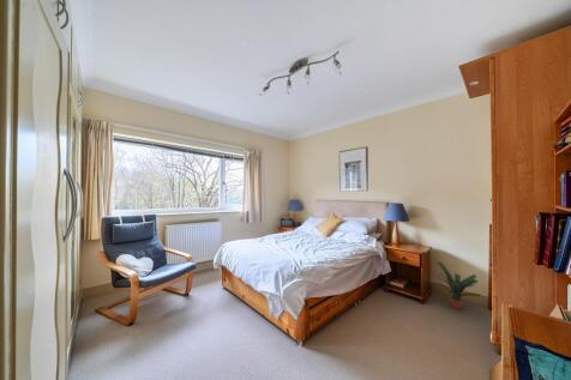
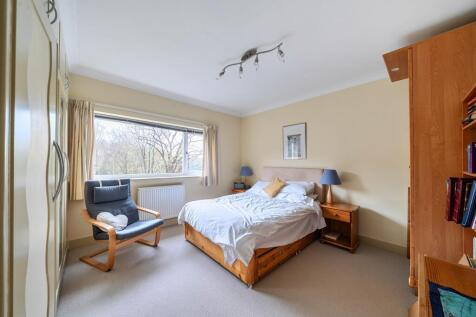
- potted plant [434,260,482,310]
